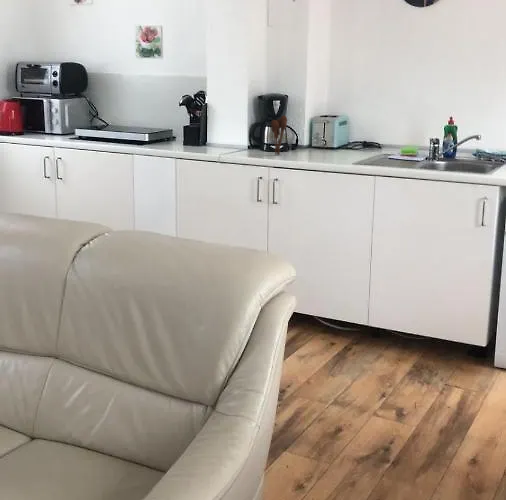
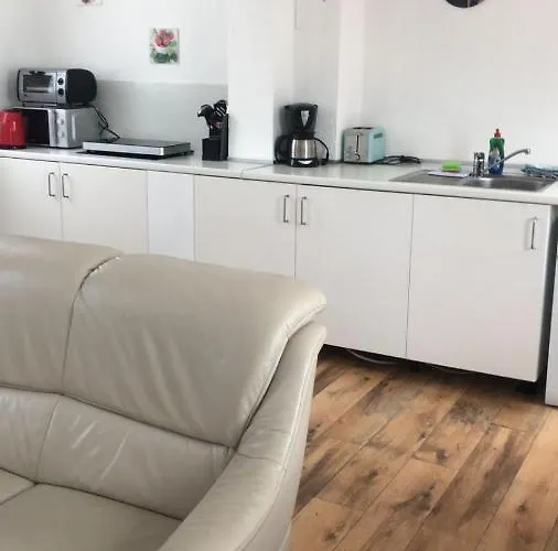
- utensil holder [270,115,288,156]
